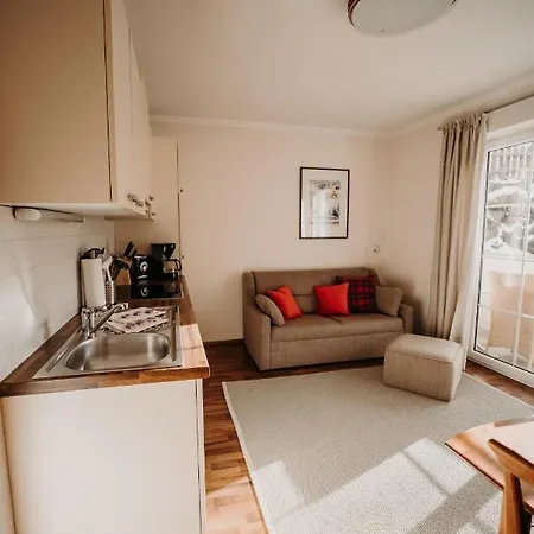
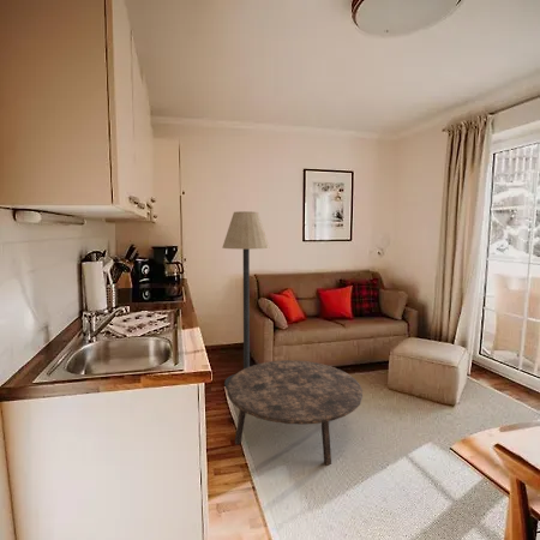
+ floor lamp [221,210,270,389]
+ coffee table [226,359,364,467]
